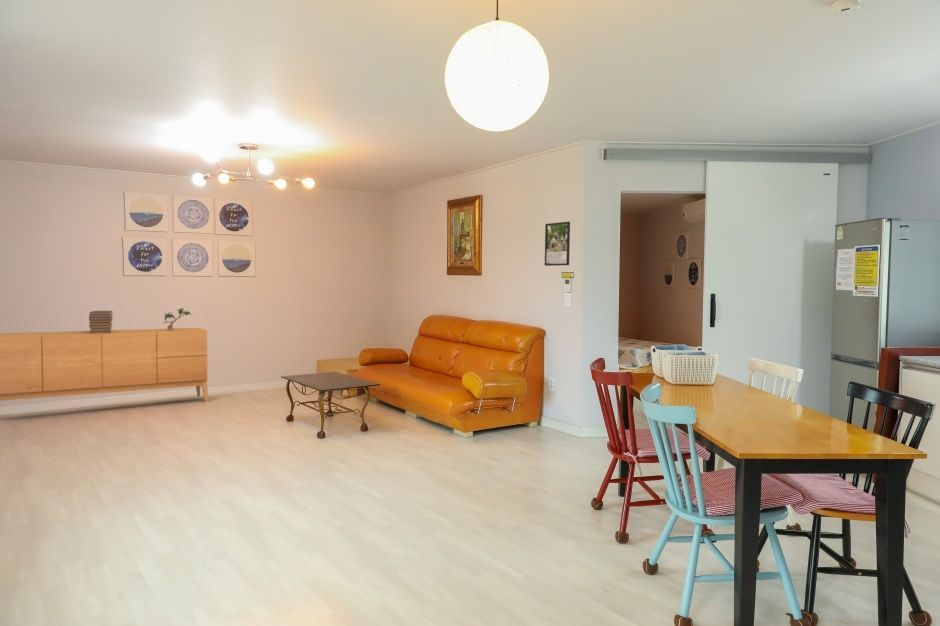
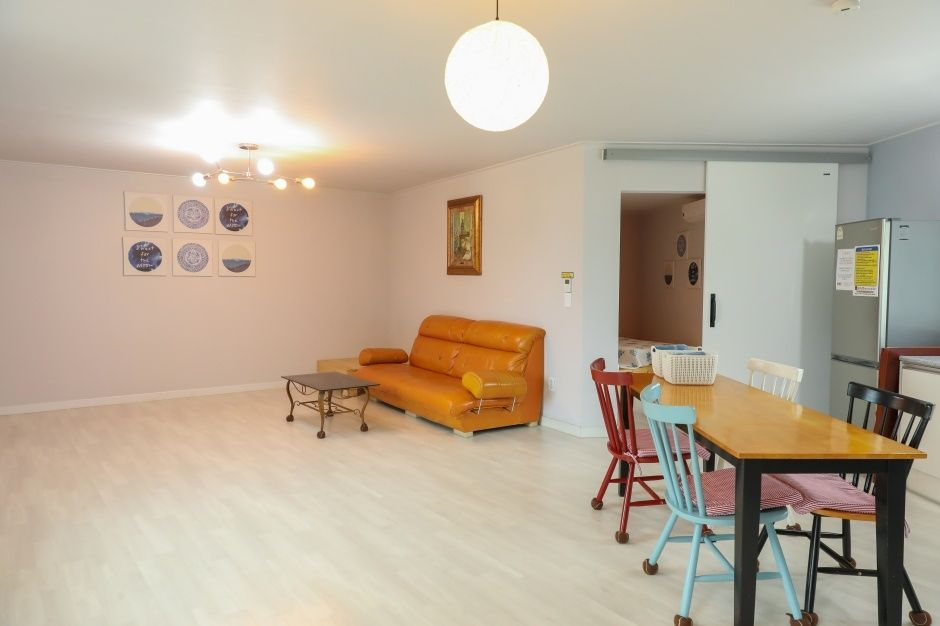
- book stack [88,310,114,334]
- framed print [544,221,571,267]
- potted plant [162,307,192,331]
- sideboard [0,327,209,403]
